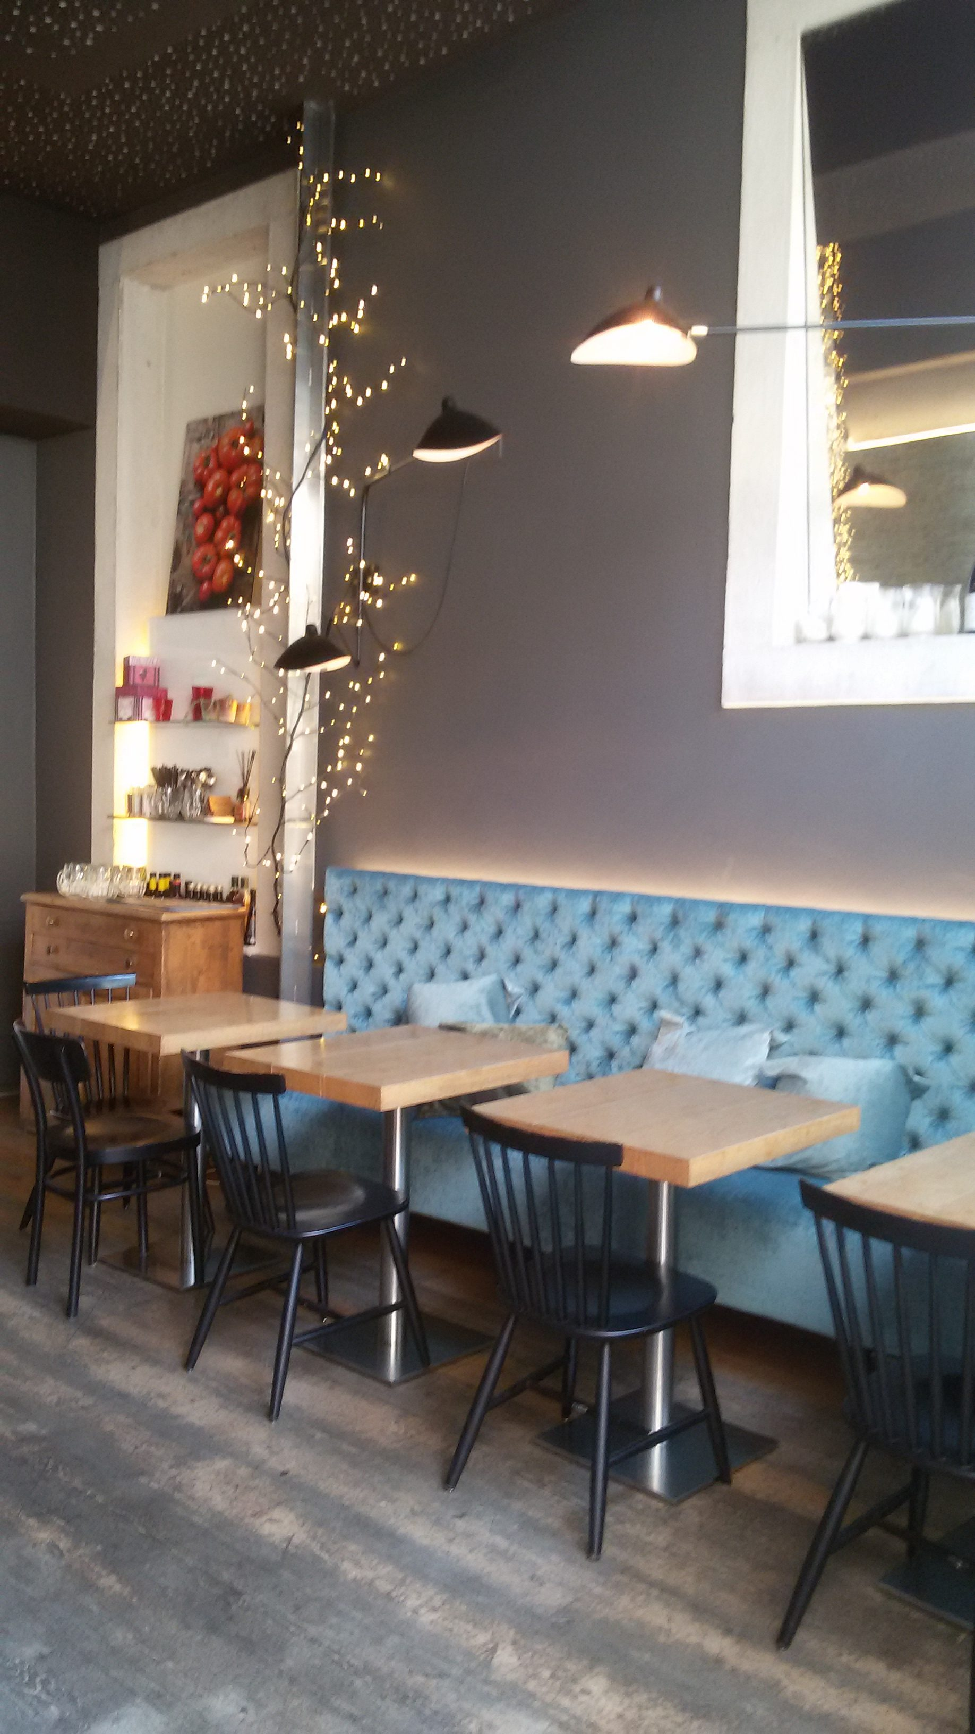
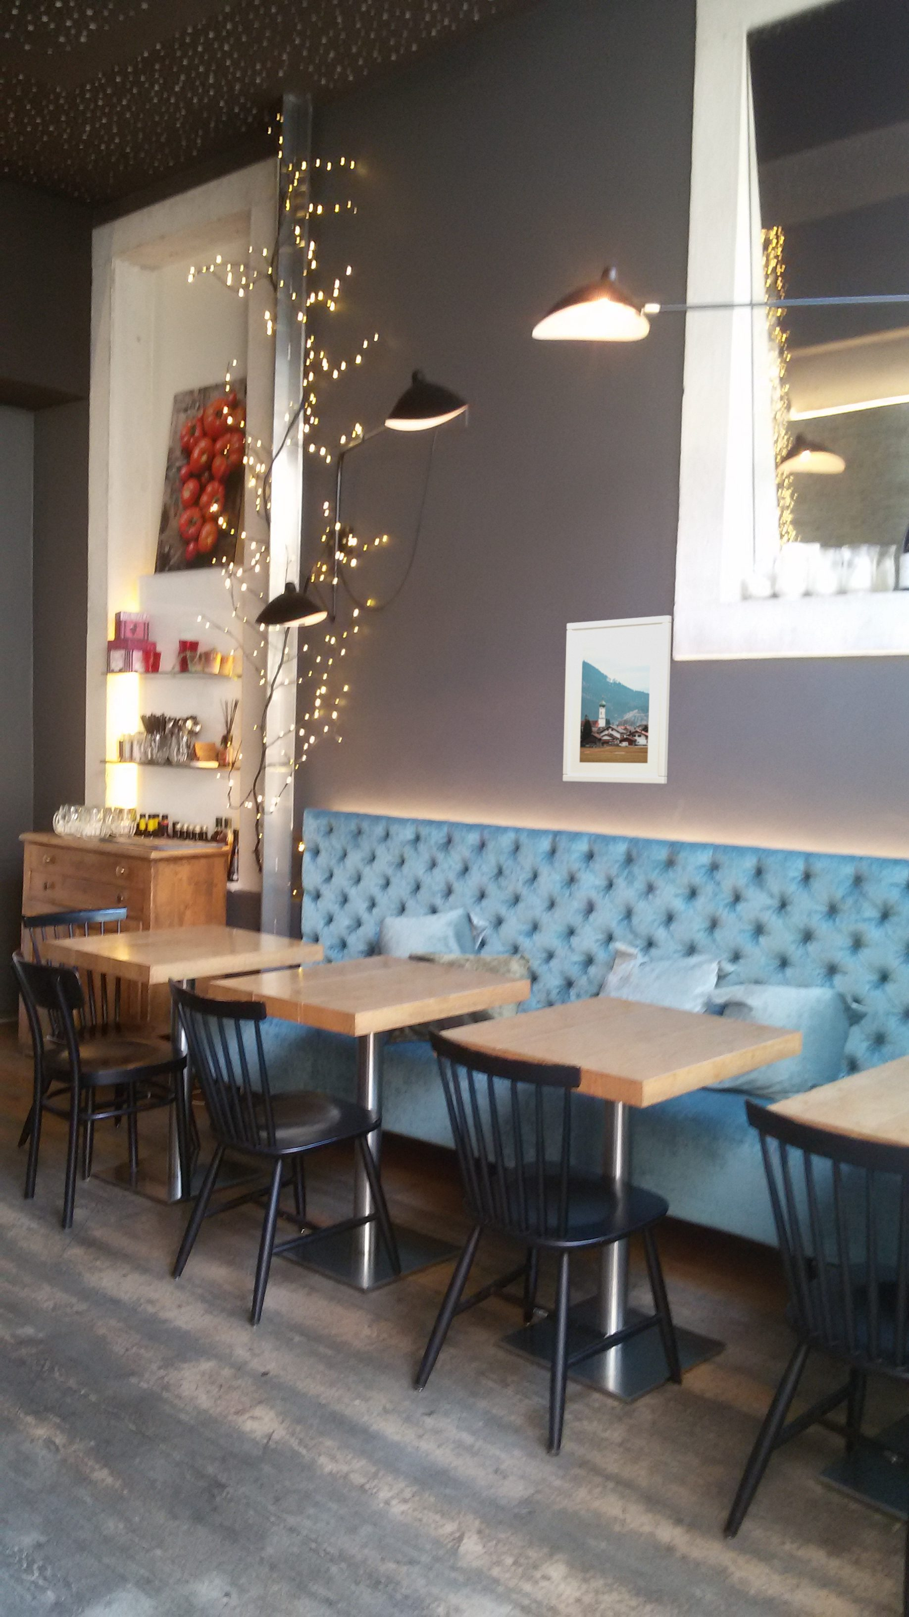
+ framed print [563,615,673,785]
